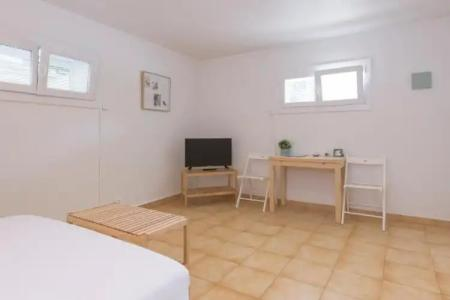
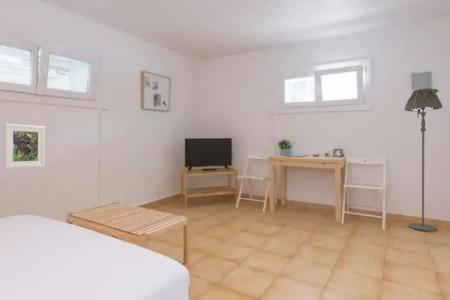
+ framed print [3,123,46,169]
+ floor lamp [404,87,444,232]
